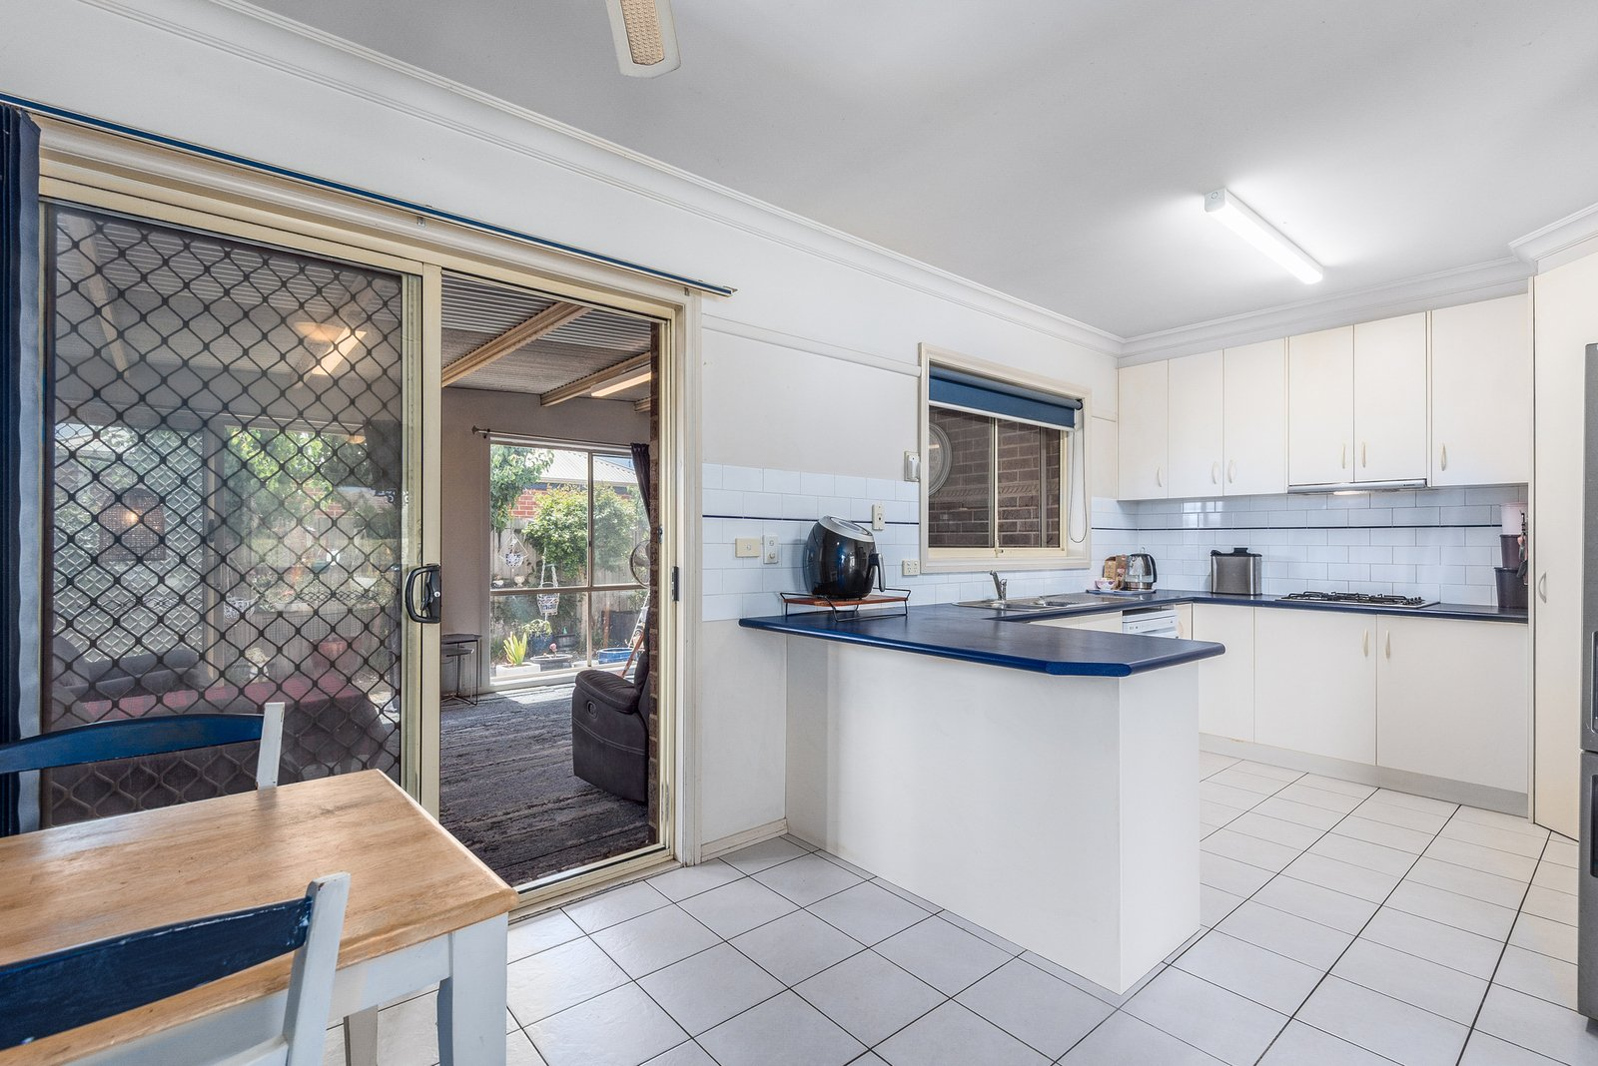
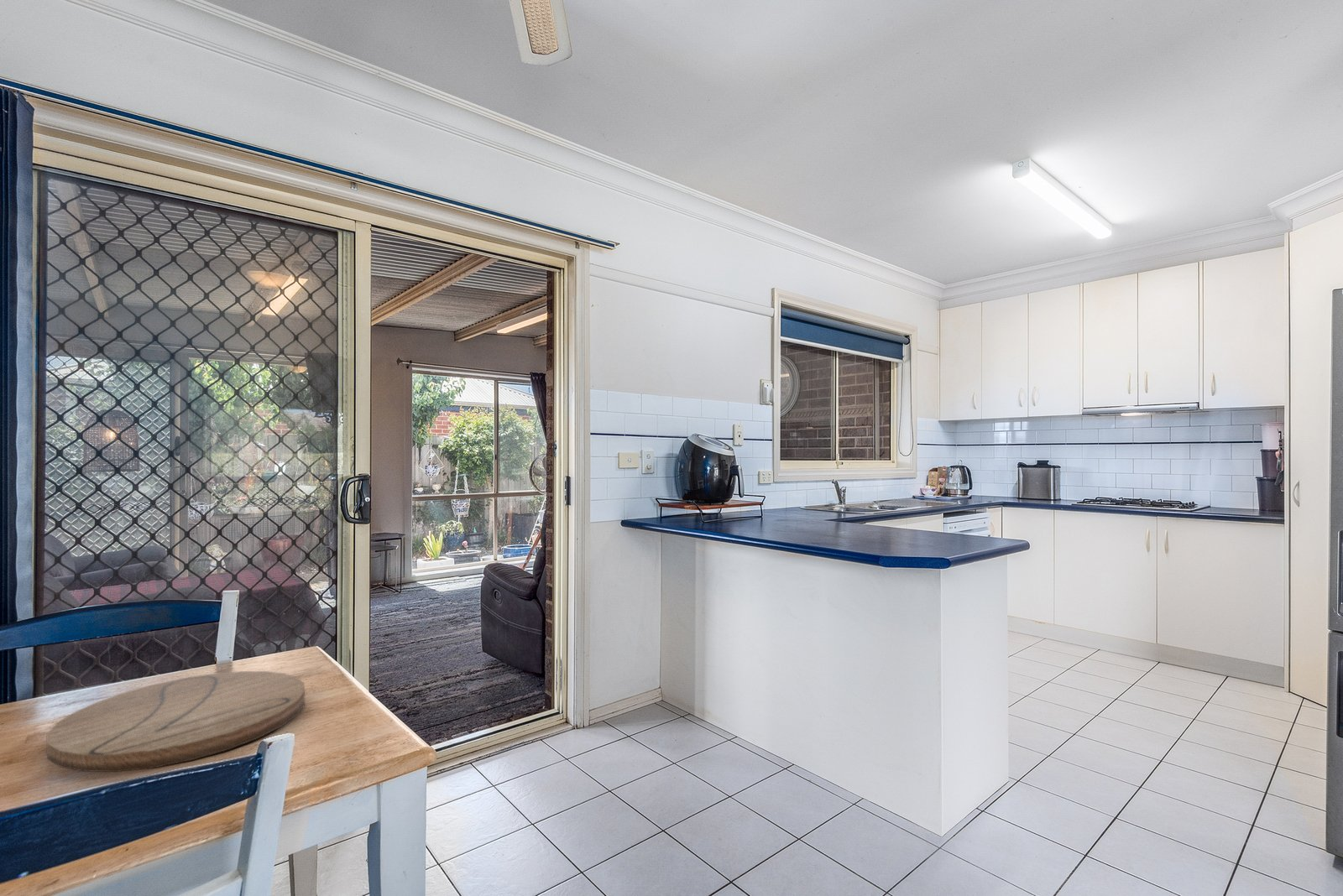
+ cutting board [45,670,306,773]
